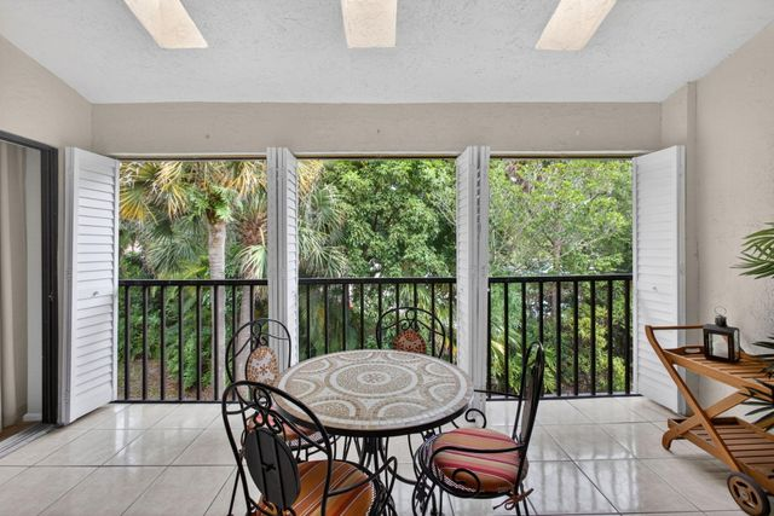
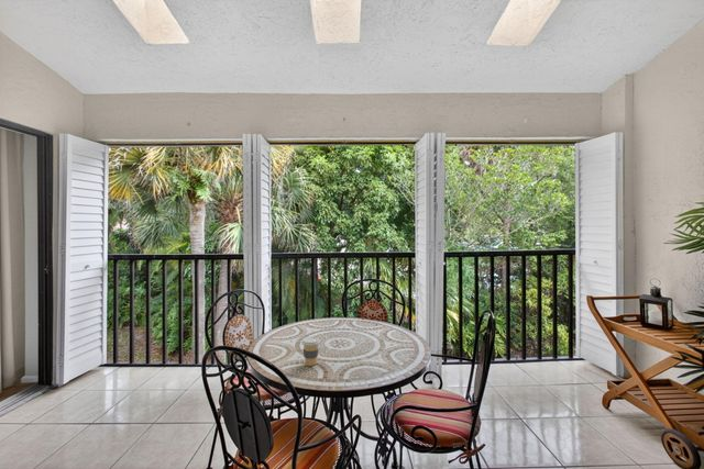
+ coffee cup [300,336,321,367]
